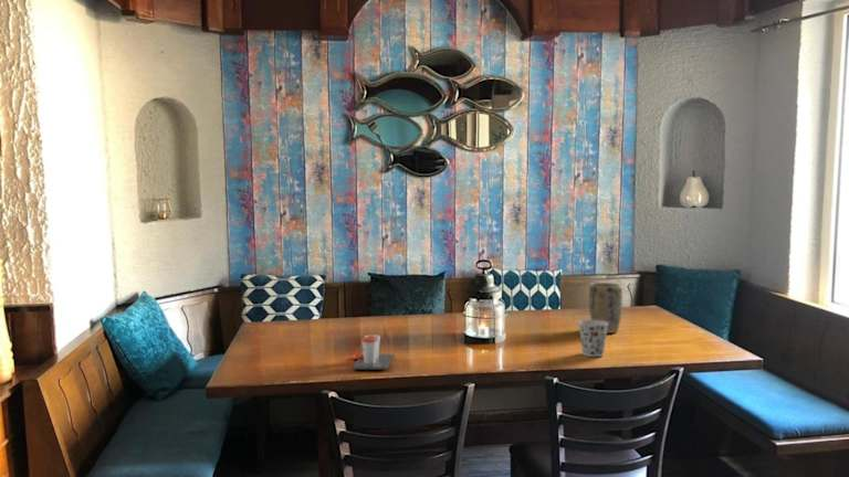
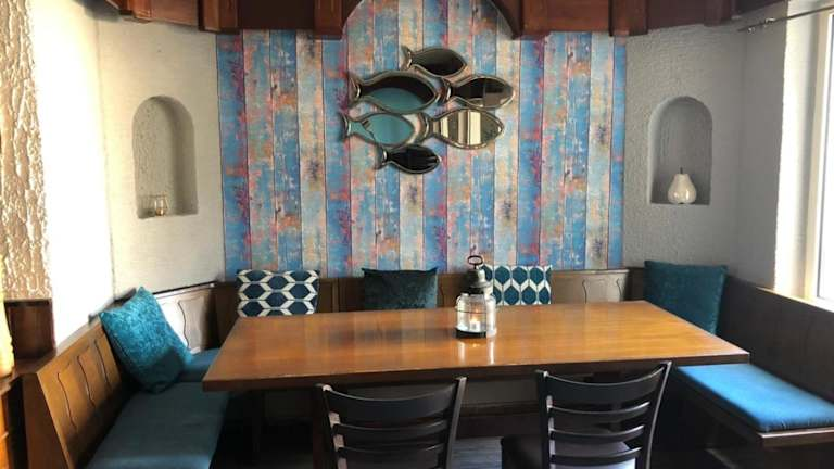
- plant pot [588,282,623,335]
- cup [577,319,608,358]
- cup [350,333,395,371]
